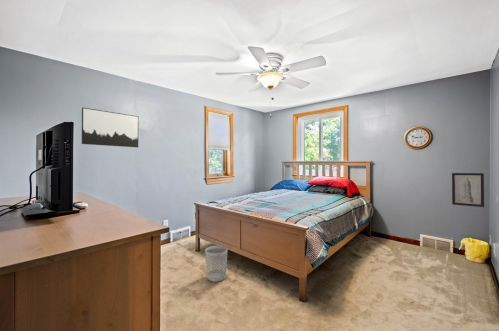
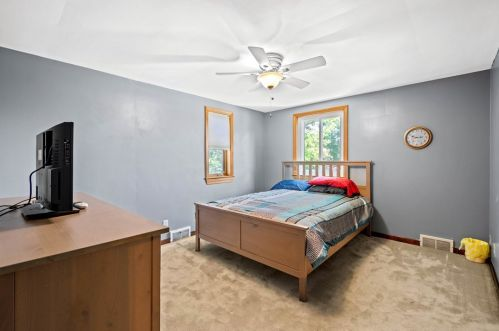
- wastebasket [204,245,229,283]
- wall art [81,107,139,148]
- wall art [451,172,485,208]
